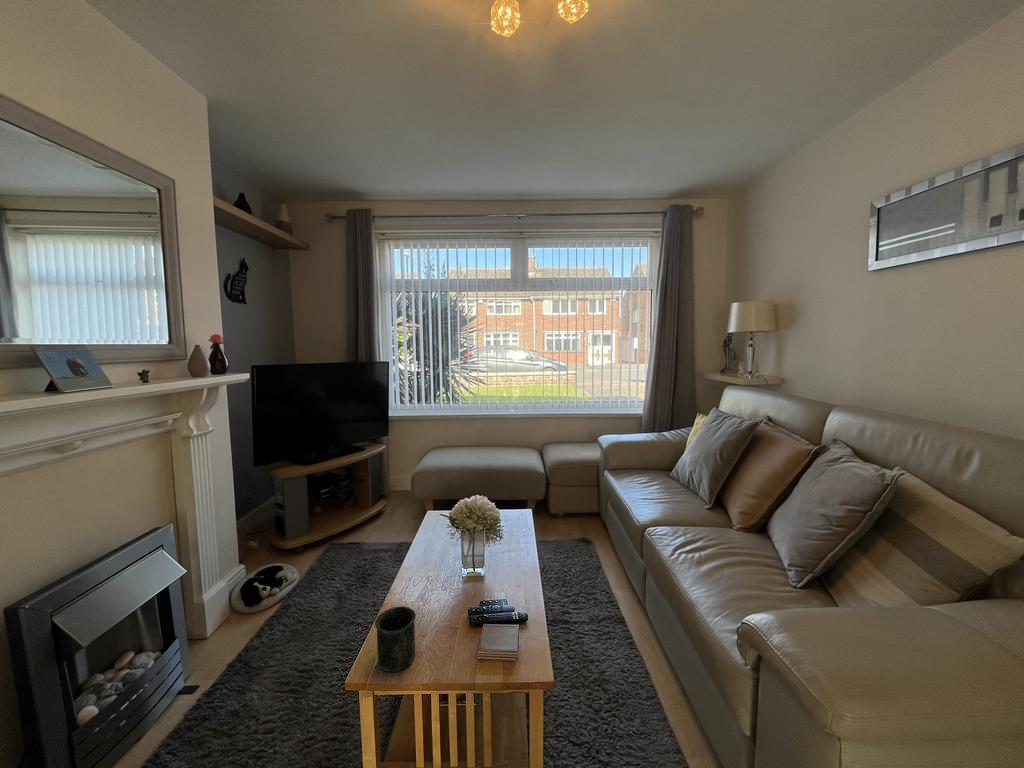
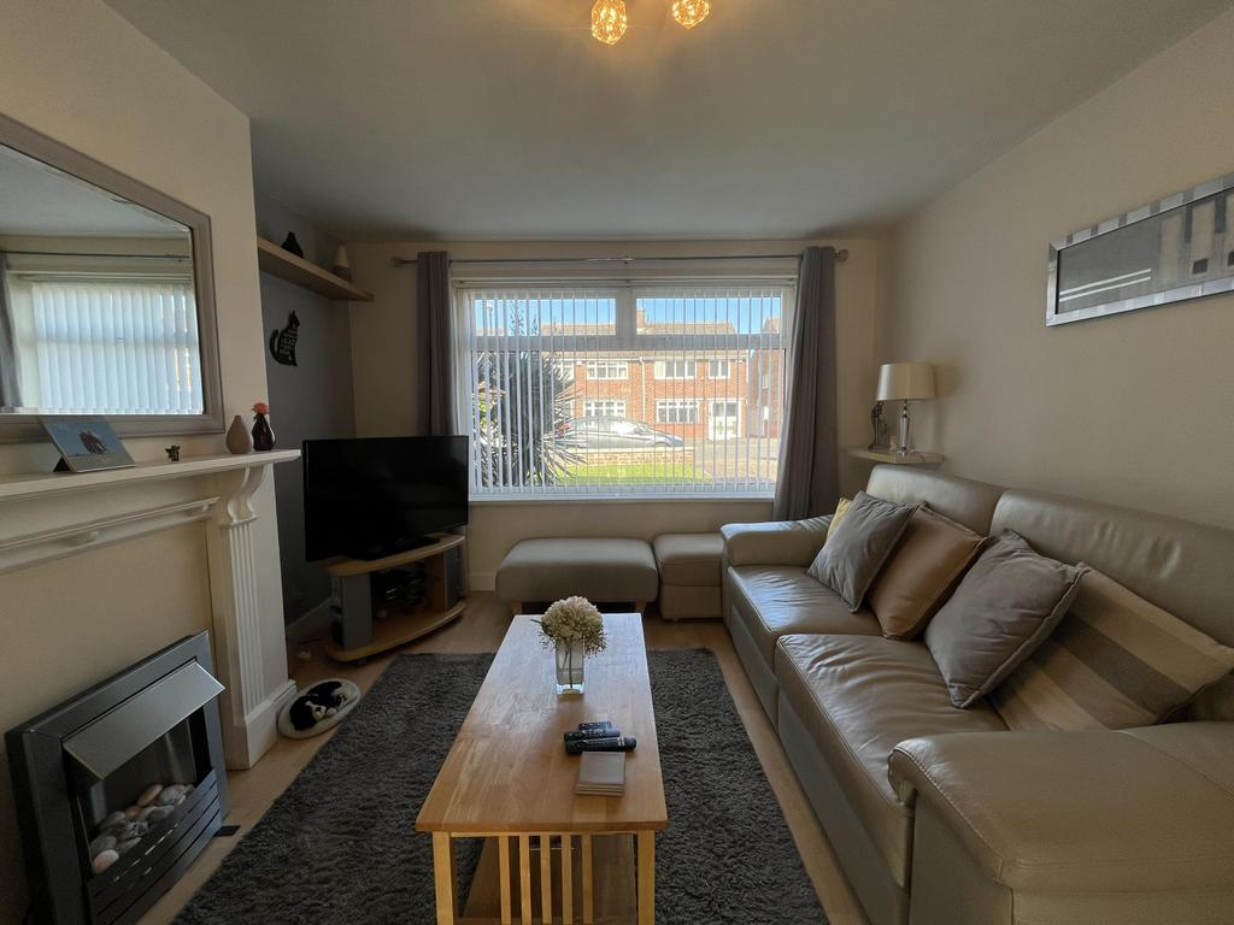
- mug [374,605,417,673]
